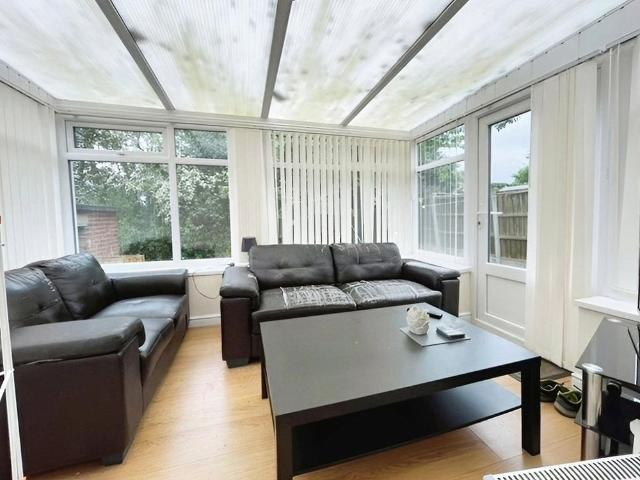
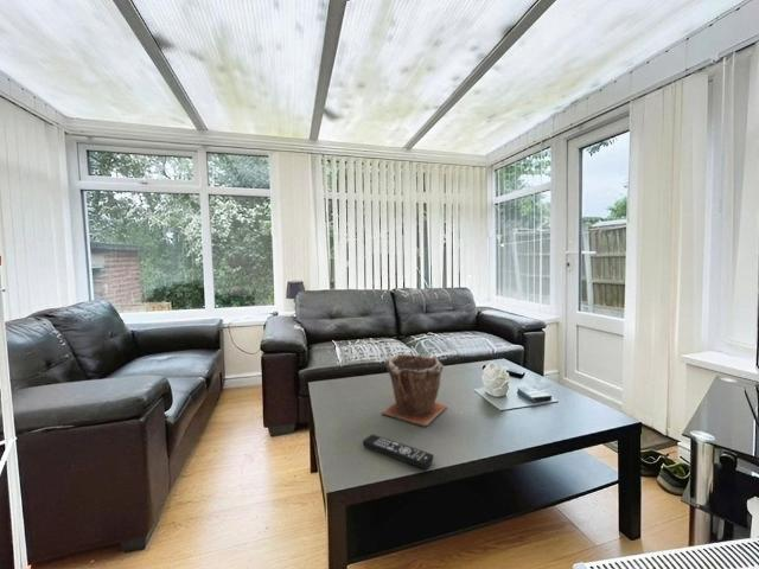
+ plant pot [380,353,448,428]
+ remote control [362,434,435,469]
